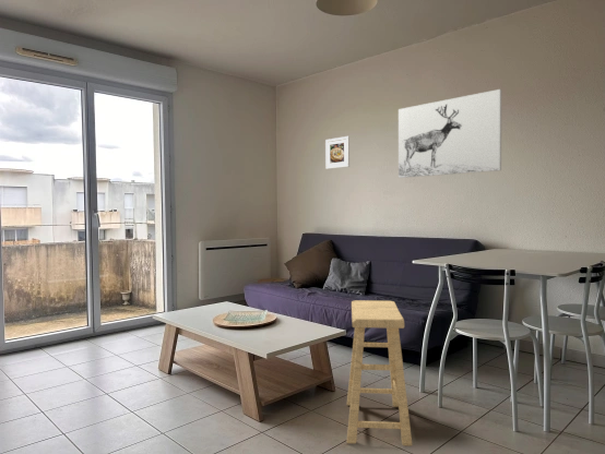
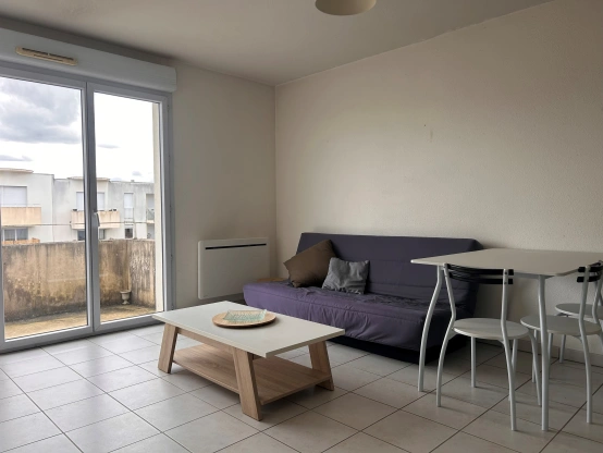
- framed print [324,135,351,170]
- stool [346,299,413,447]
- wall art [398,88,502,179]
